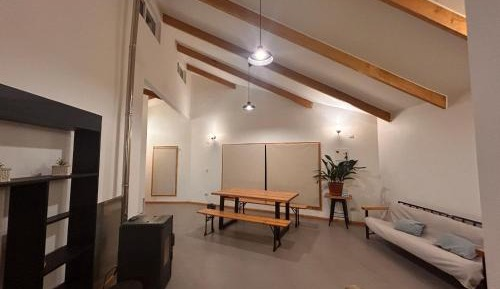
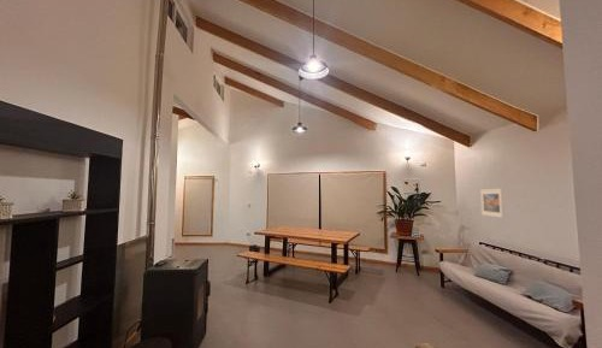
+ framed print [479,188,506,219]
